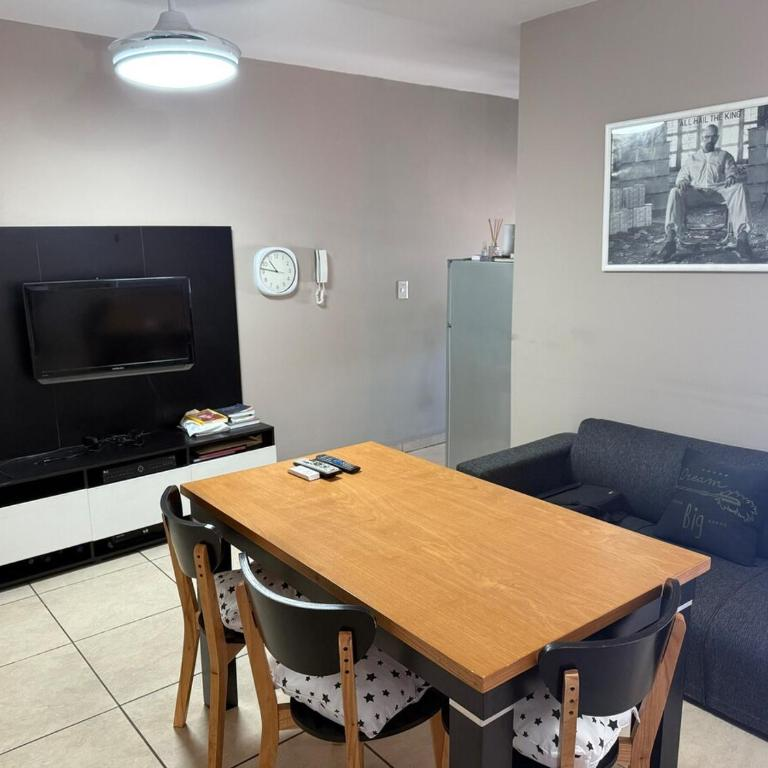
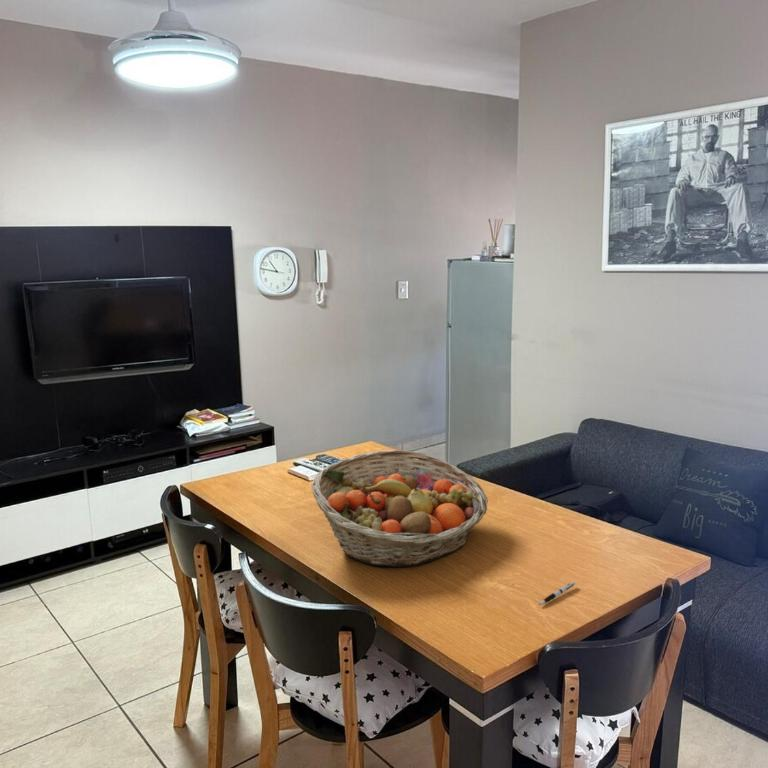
+ fruit basket [311,449,489,568]
+ pen [538,581,576,606]
